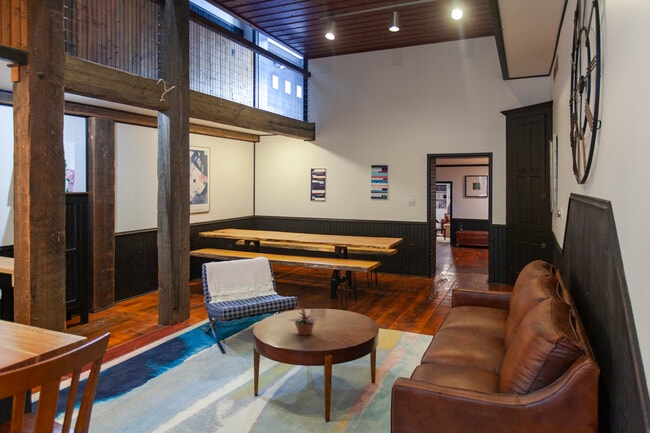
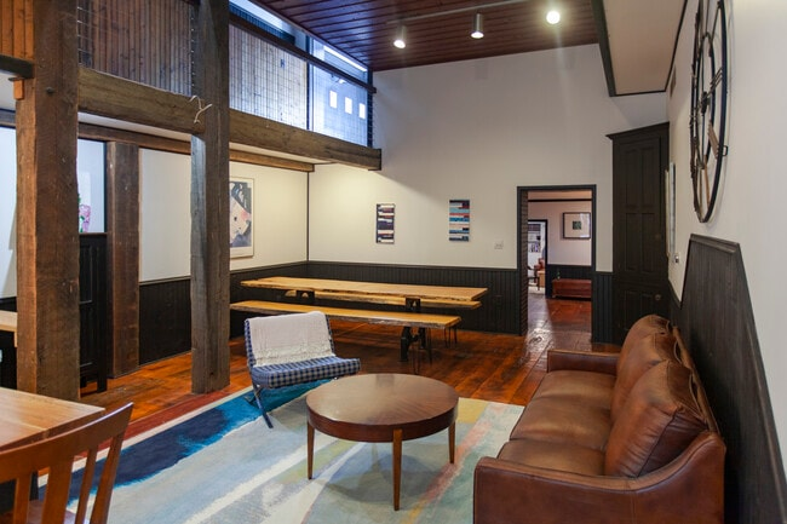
- potted plant [288,305,323,336]
